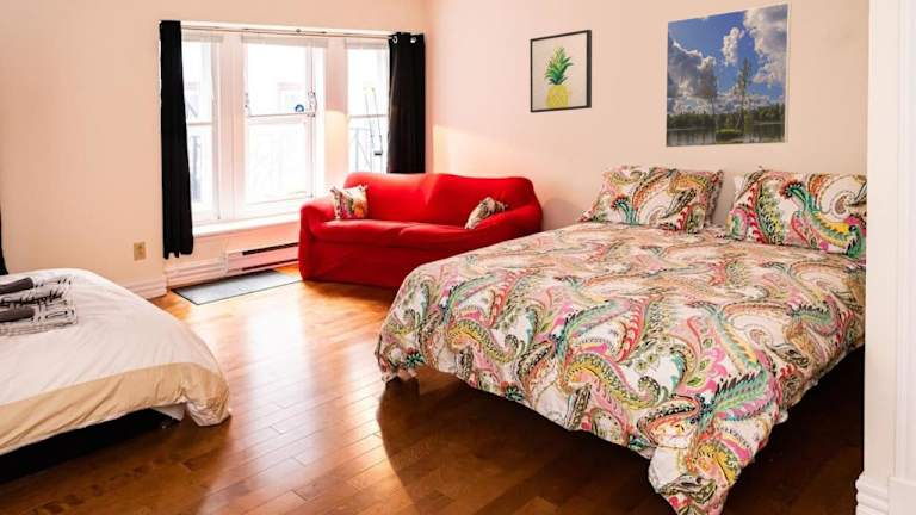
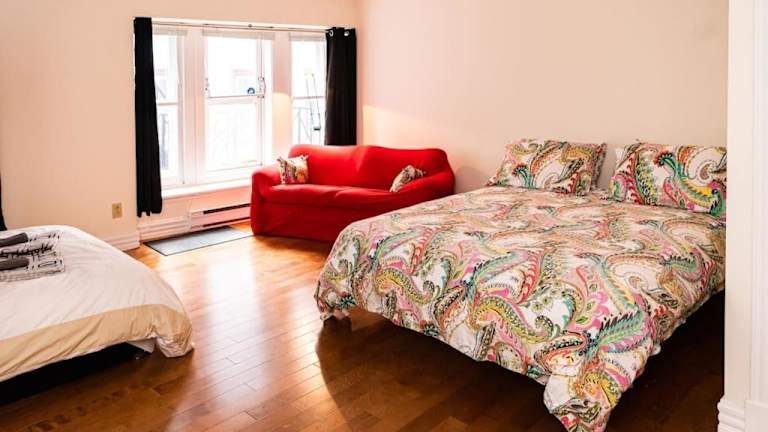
- wall art [528,29,593,114]
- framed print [664,1,792,149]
